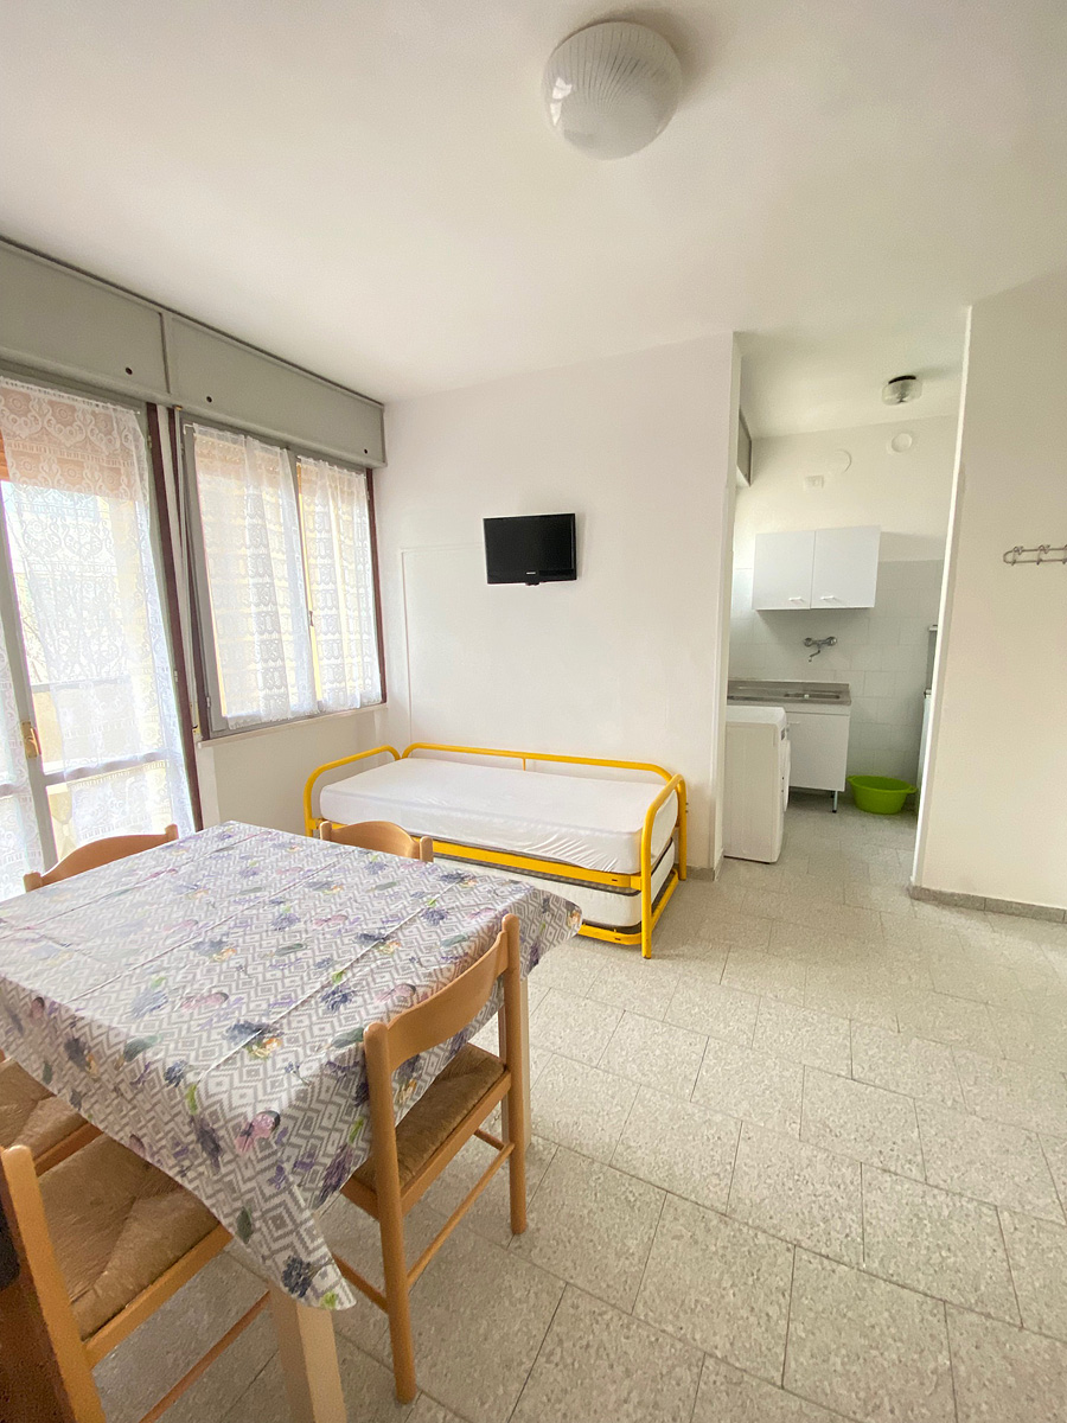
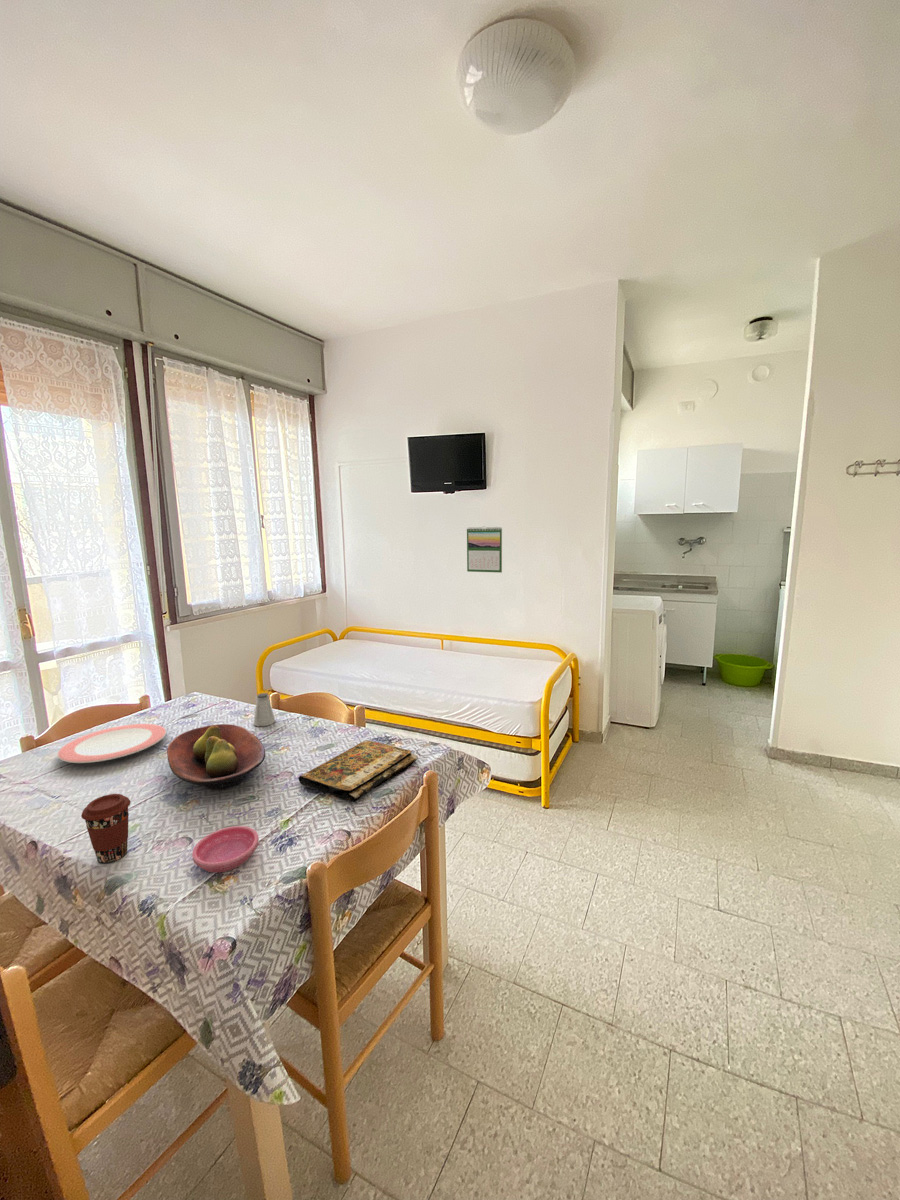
+ saltshaker [252,692,276,727]
+ coffee cup [80,793,131,864]
+ saucer [191,825,260,874]
+ plate [57,723,167,764]
+ book [297,739,419,803]
+ fruit bowl [166,723,266,791]
+ calendar [466,526,503,574]
